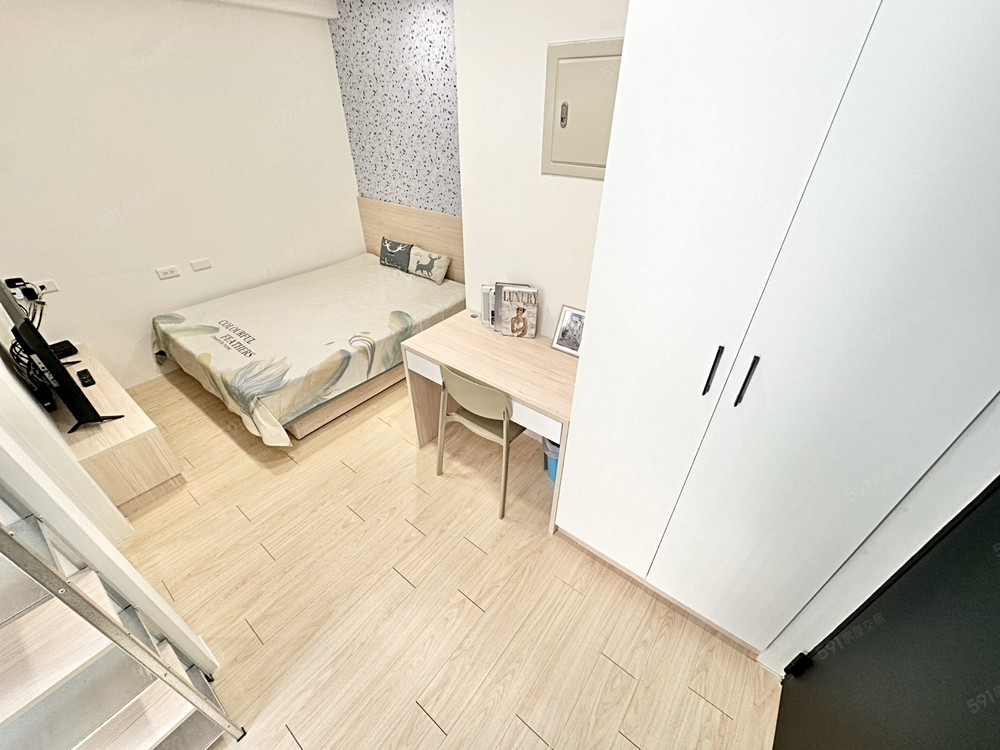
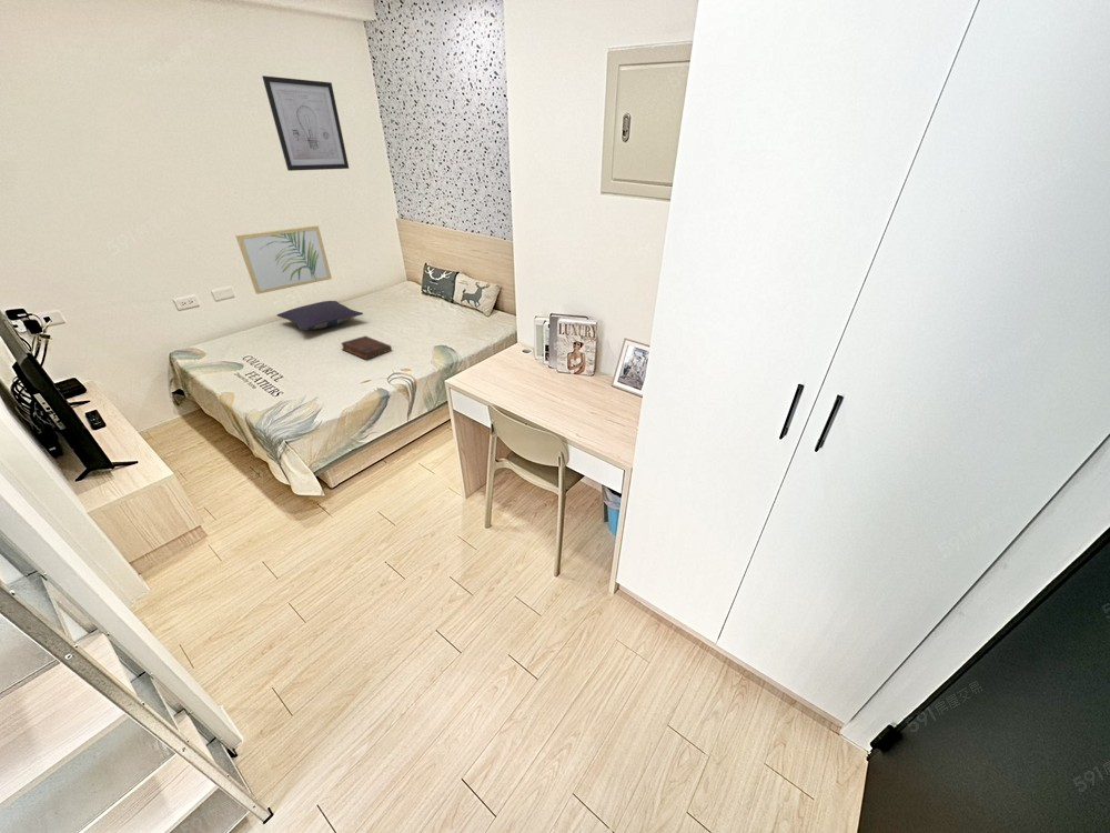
+ wall art [261,74,350,172]
+ diary [340,334,393,360]
+ pillow [276,300,364,332]
+ wall art [234,224,333,295]
